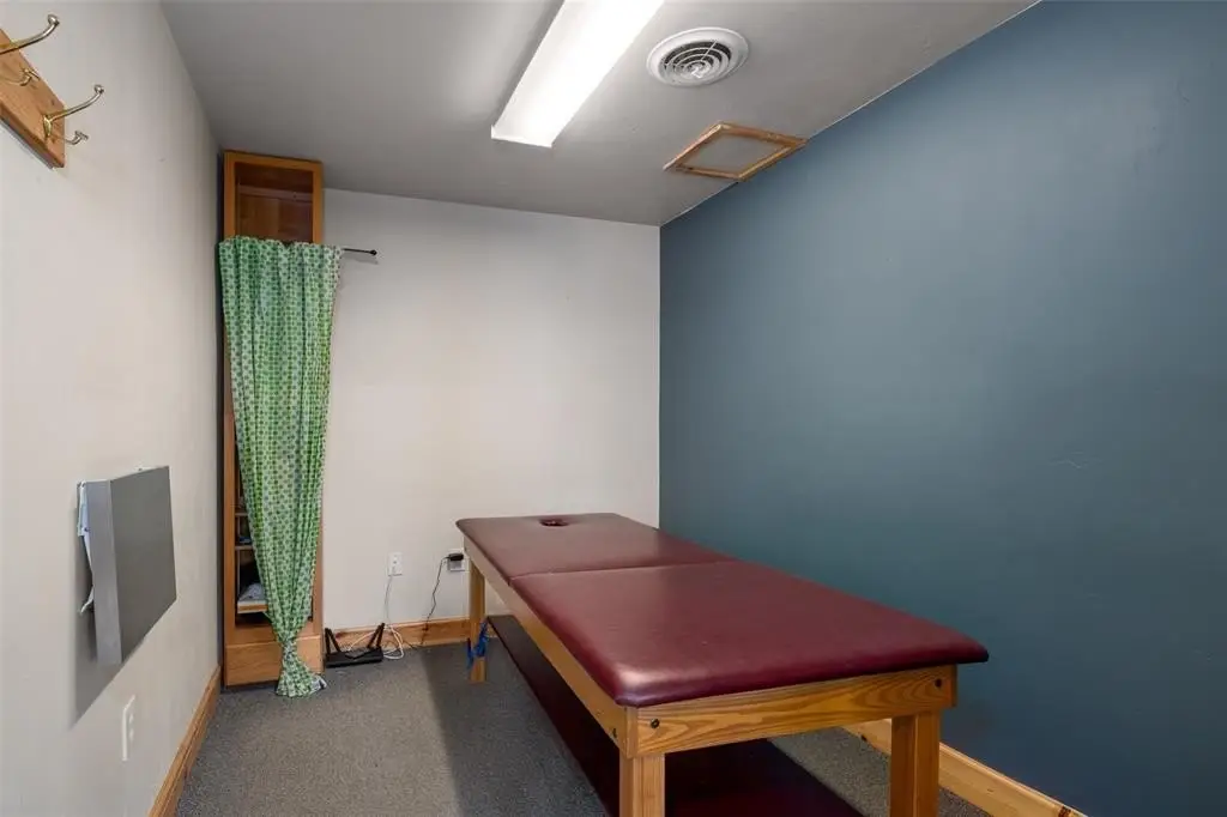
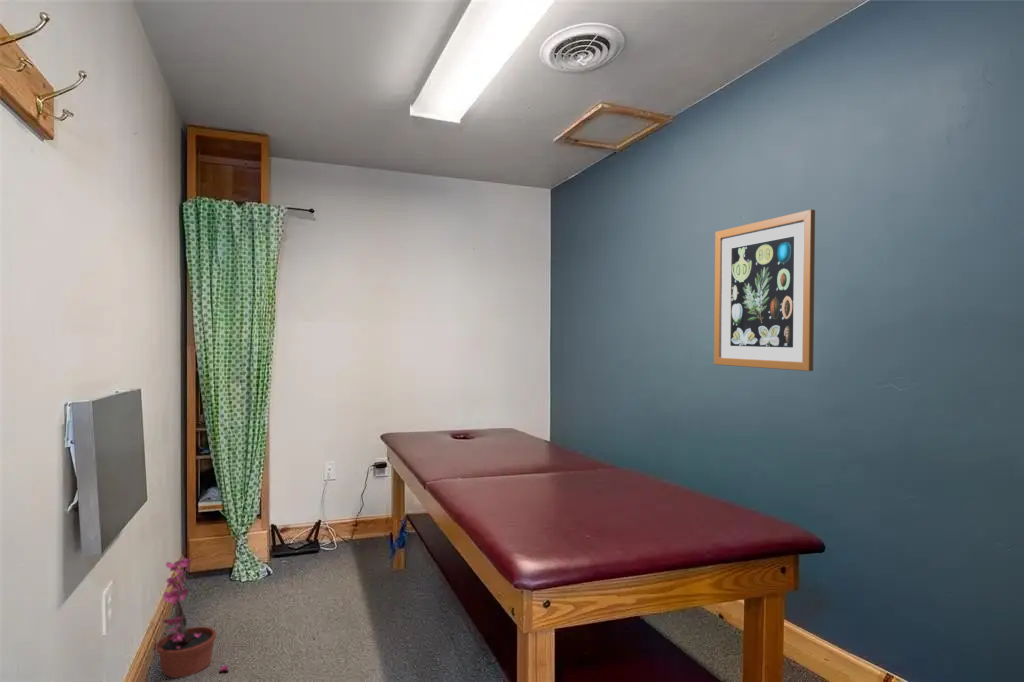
+ potted plant [155,557,230,679]
+ wall art [713,208,816,372]
